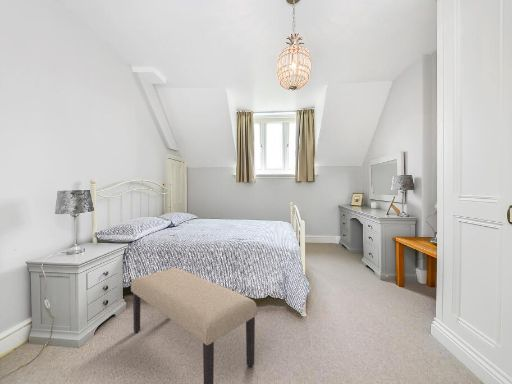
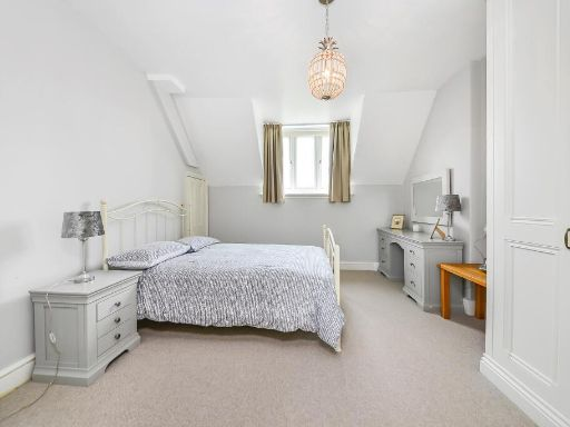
- bench [130,267,258,384]
